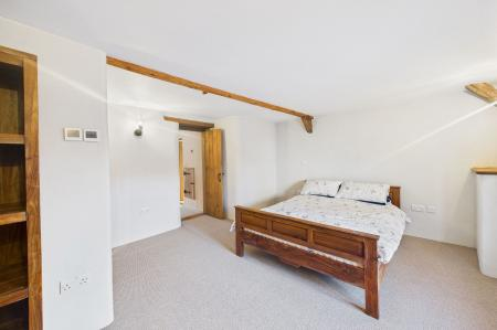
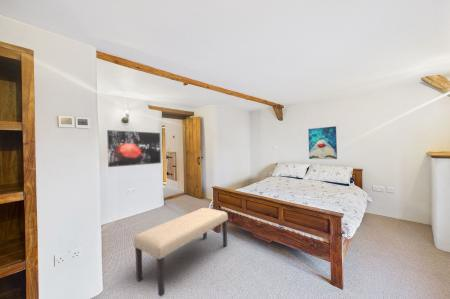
+ bench [133,207,229,297]
+ wall art [106,129,162,168]
+ wall art [307,125,338,160]
